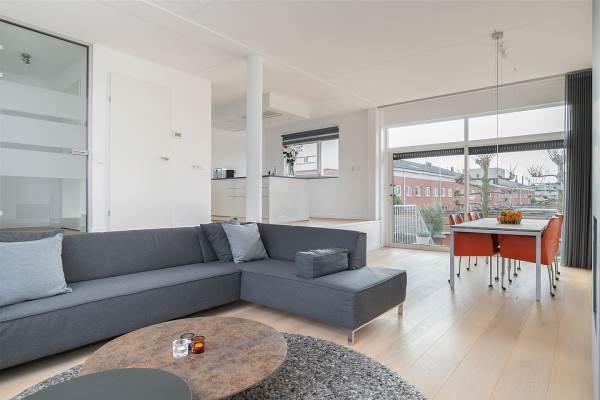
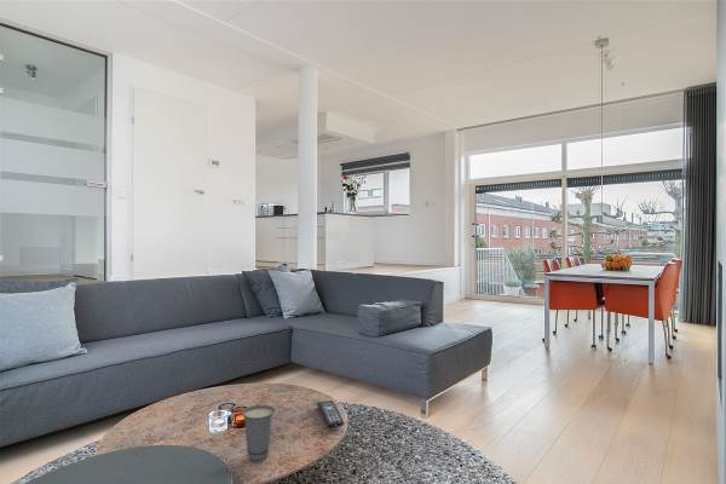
+ remote control [316,399,345,428]
+ cup [241,404,276,462]
